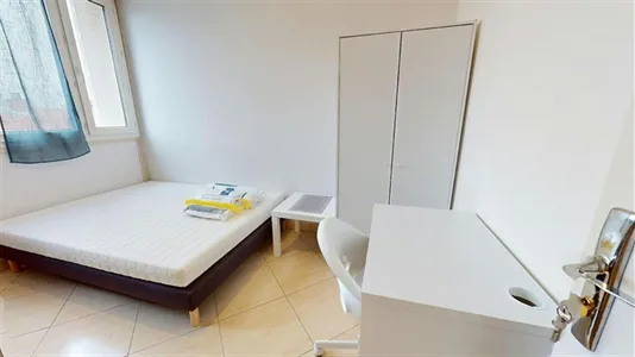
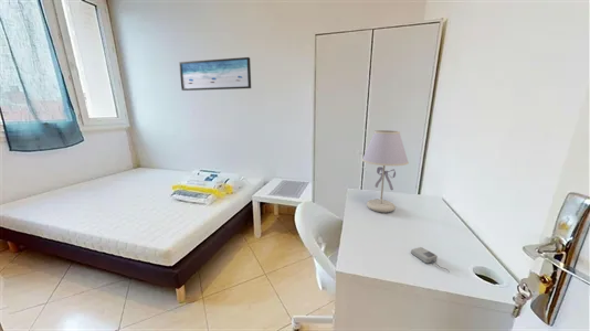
+ table lamp [361,129,410,214]
+ computer mouse [410,246,451,274]
+ wall art [178,56,252,92]
